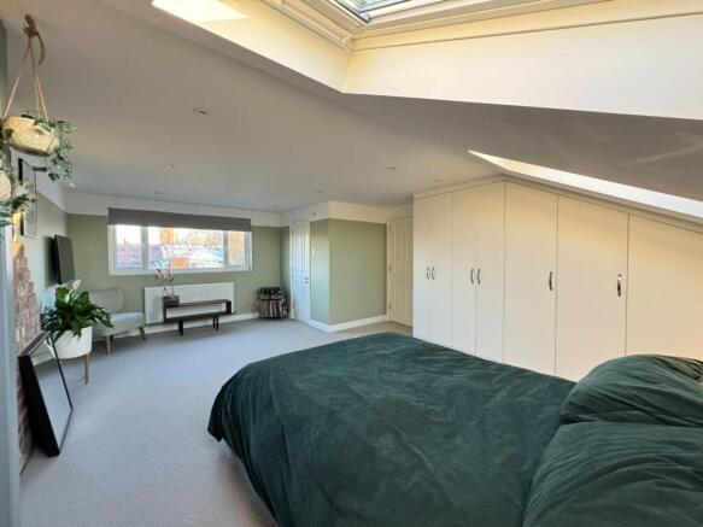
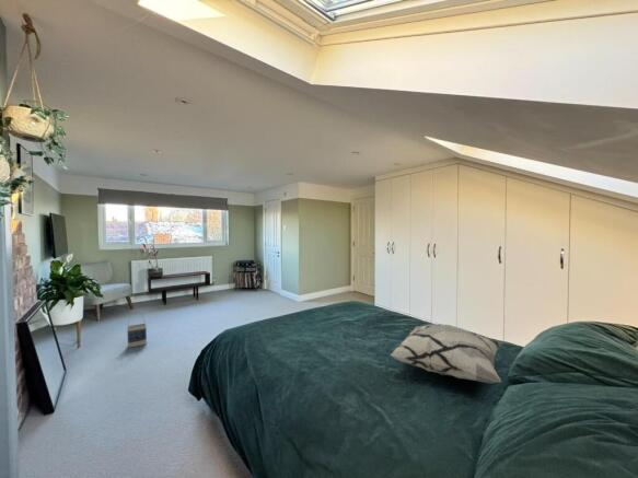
+ decorative pillow [390,323,503,385]
+ bag [126,310,148,349]
